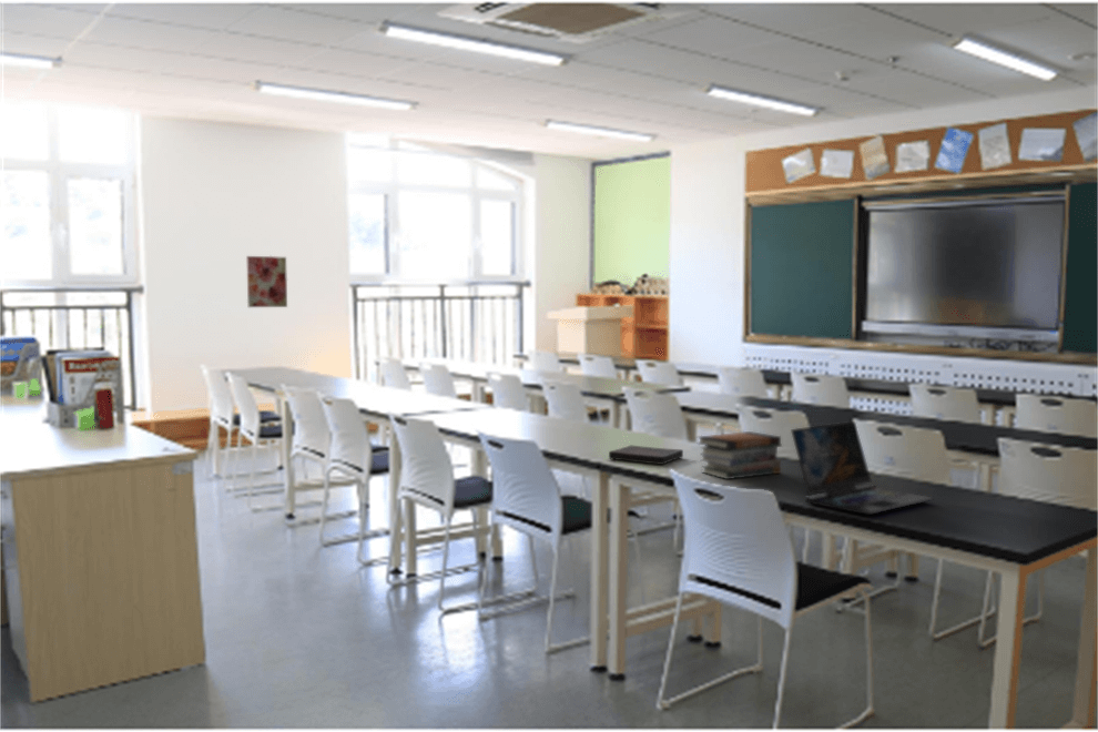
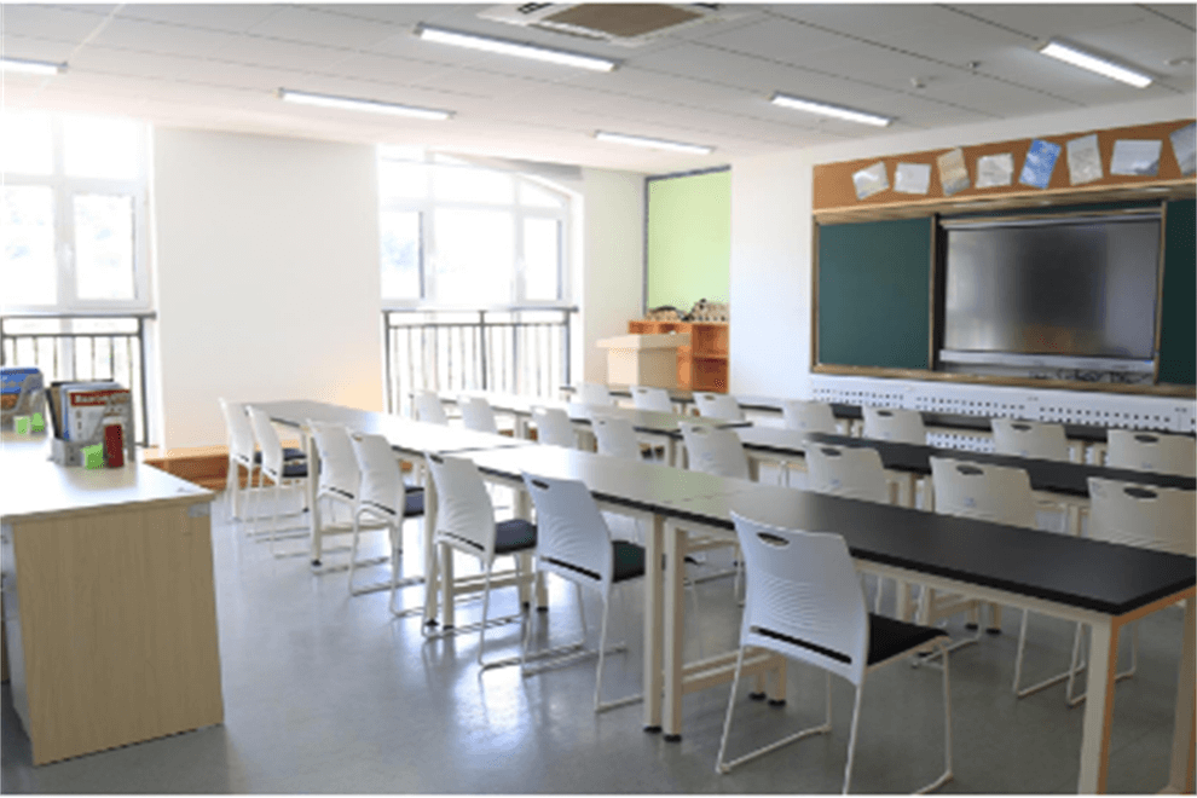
- book stack [697,430,783,480]
- wall art [245,255,288,308]
- book [608,445,684,466]
- laptop [790,420,935,516]
